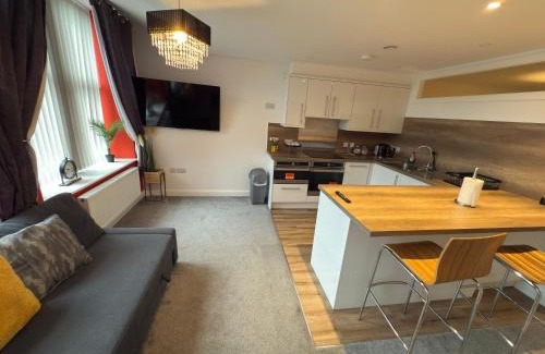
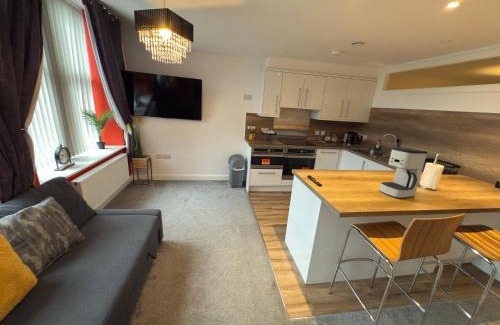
+ coffee maker [379,147,429,199]
